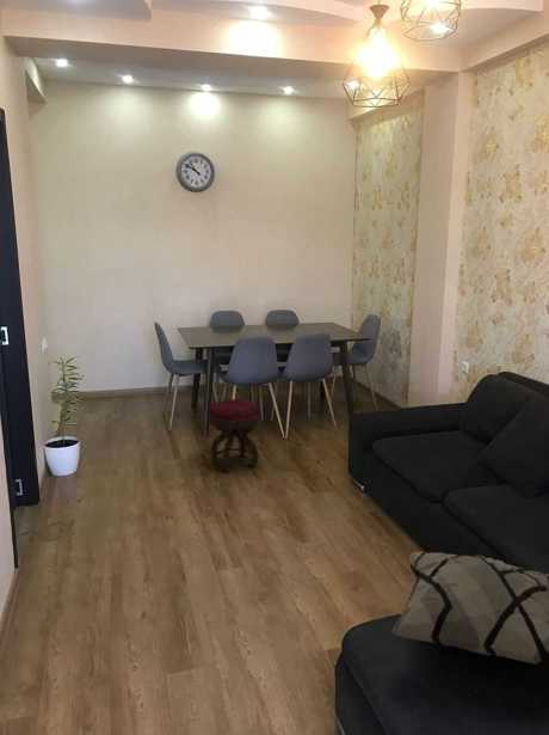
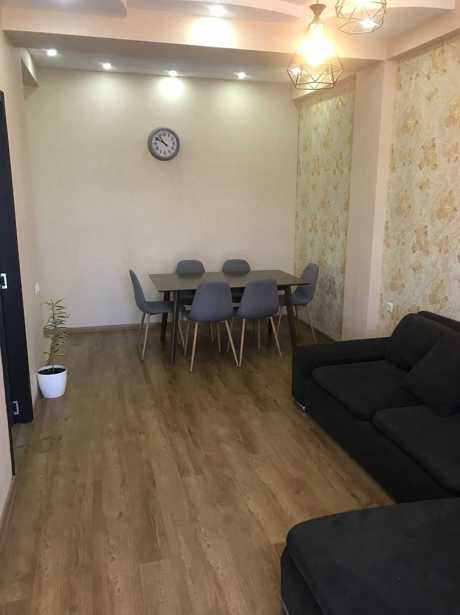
- stool [208,398,260,473]
- decorative pillow [390,551,549,668]
